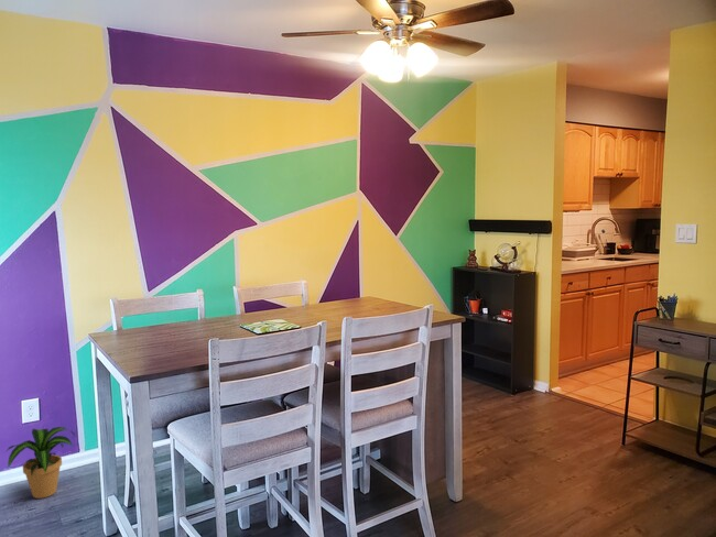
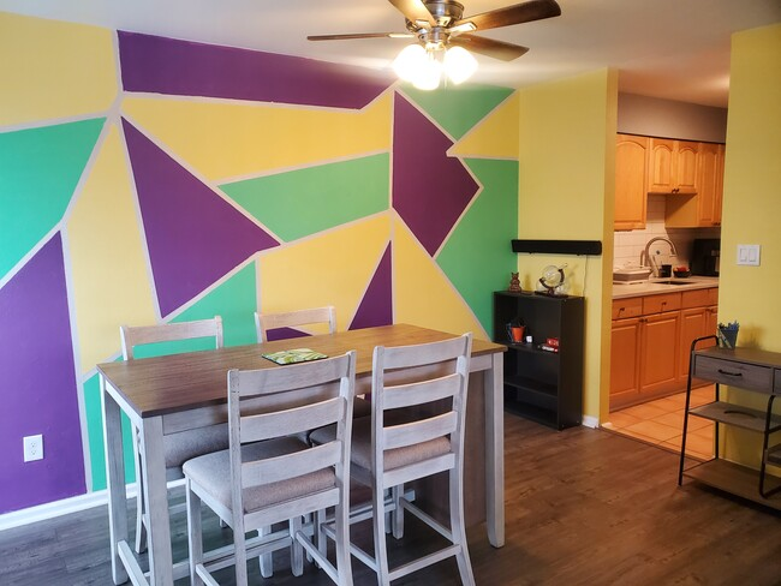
- potted plant [3,426,77,500]
